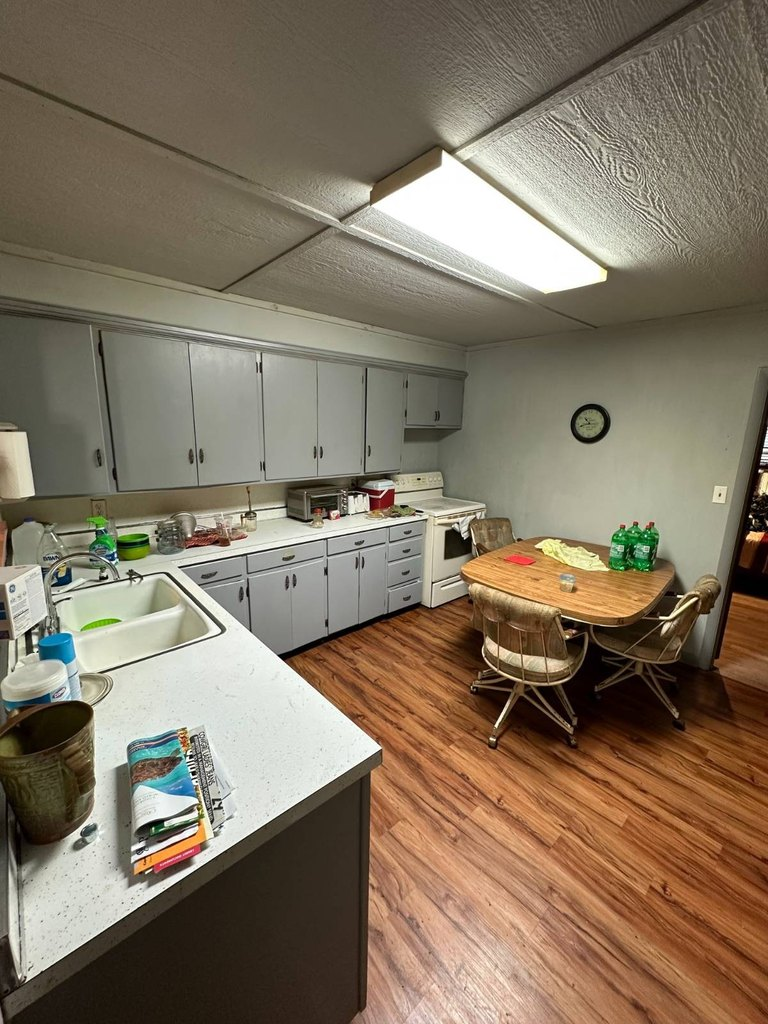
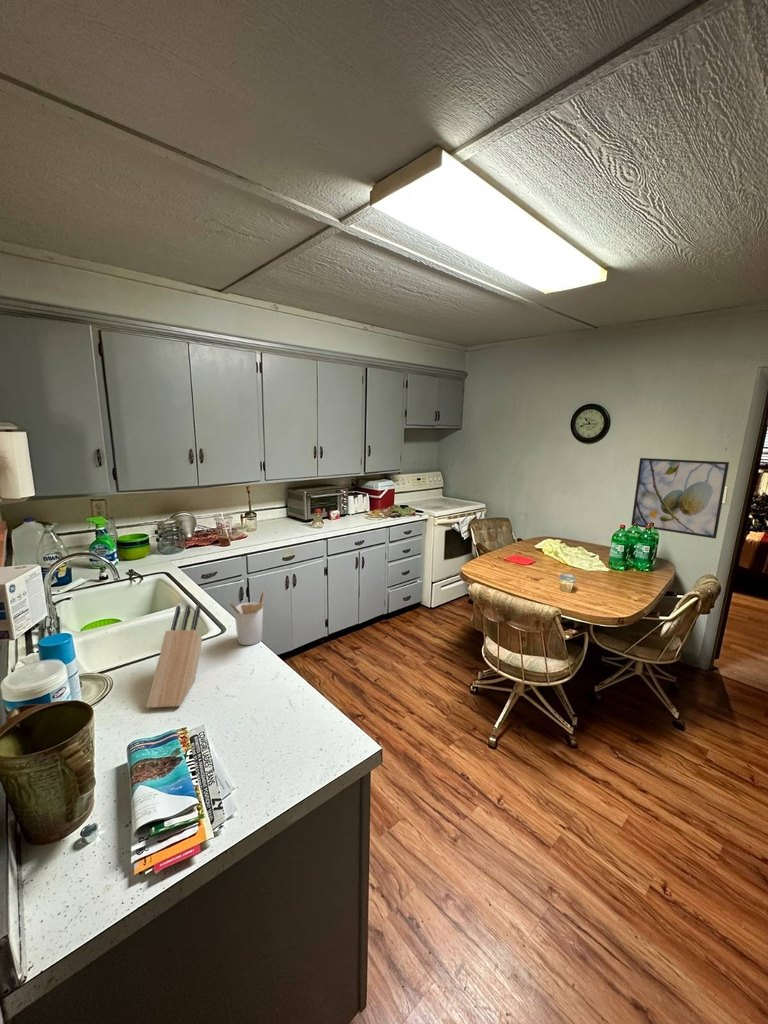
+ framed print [630,457,730,539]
+ knife block [145,603,204,709]
+ utensil holder [229,590,265,646]
